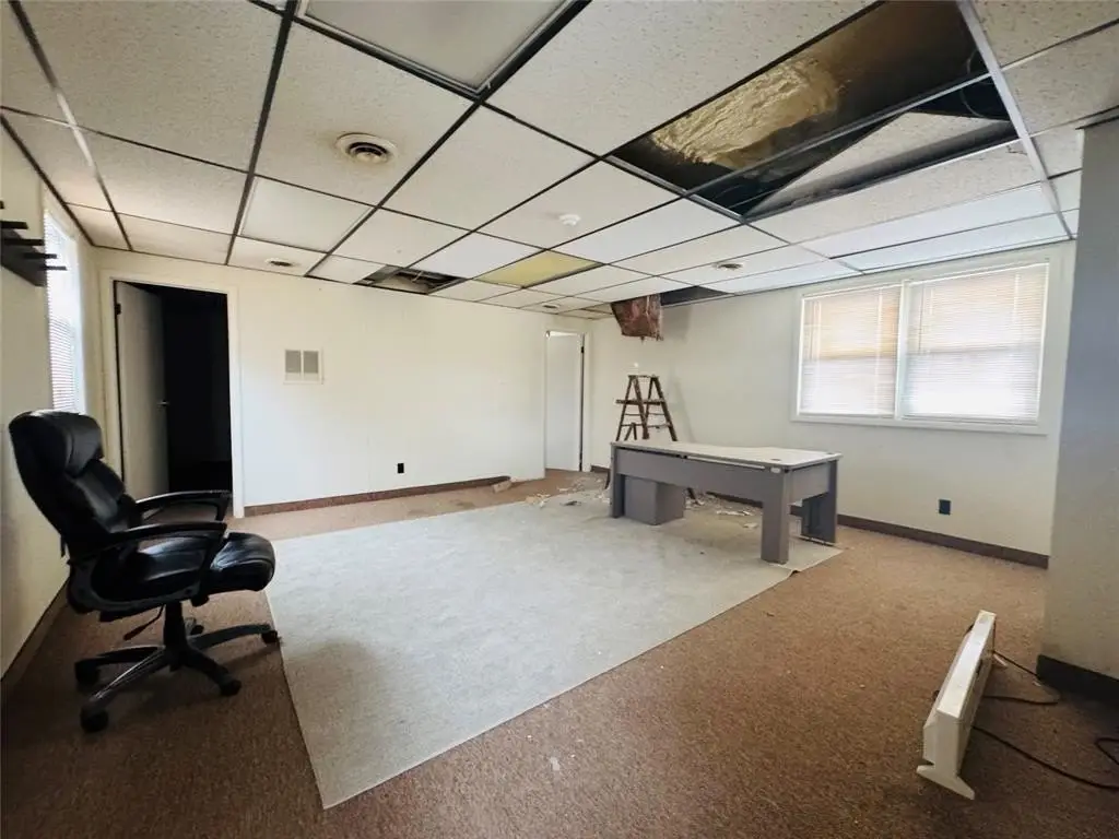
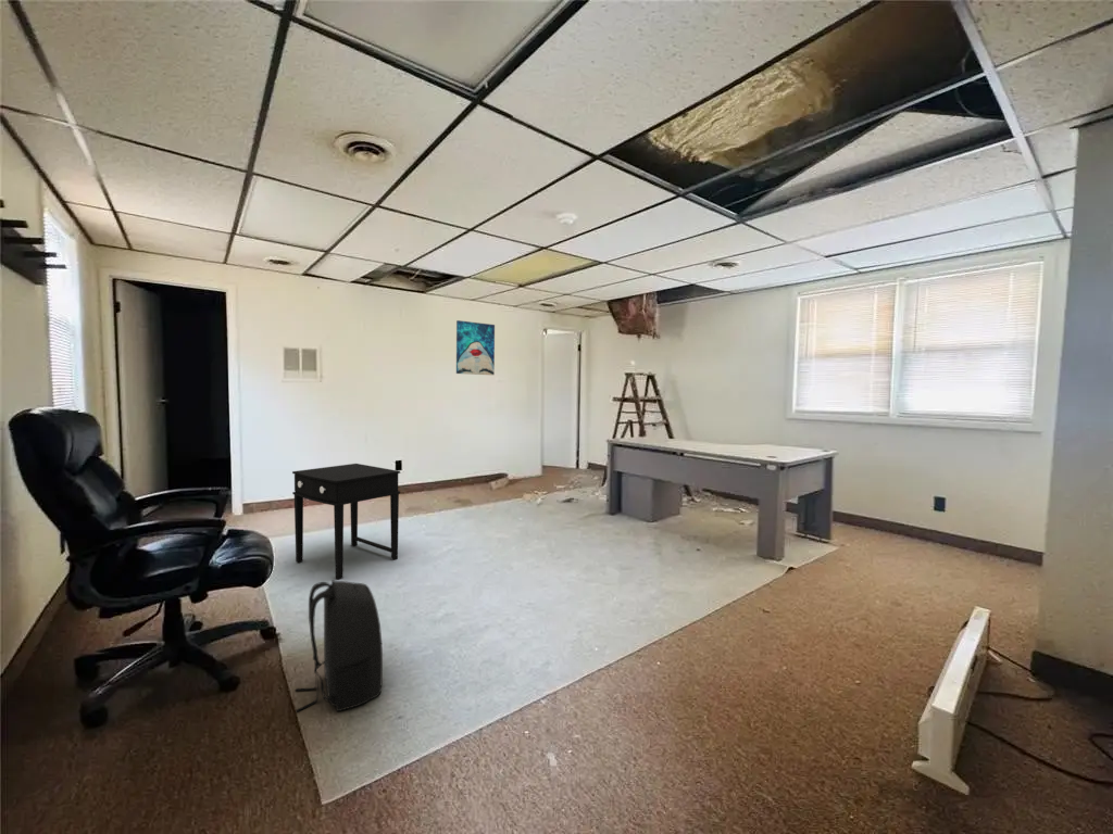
+ wall art [455,319,496,376]
+ side table [291,463,401,580]
+ backpack [295,579,384,713]
